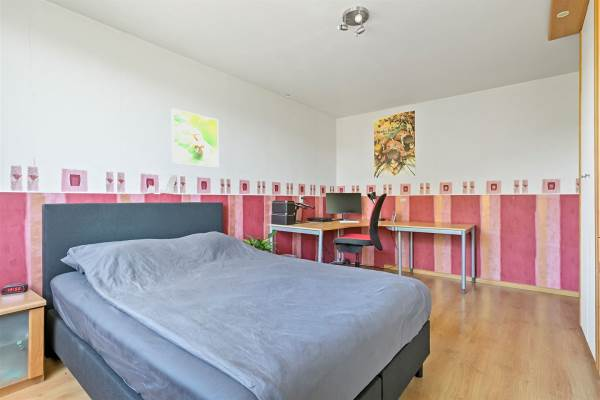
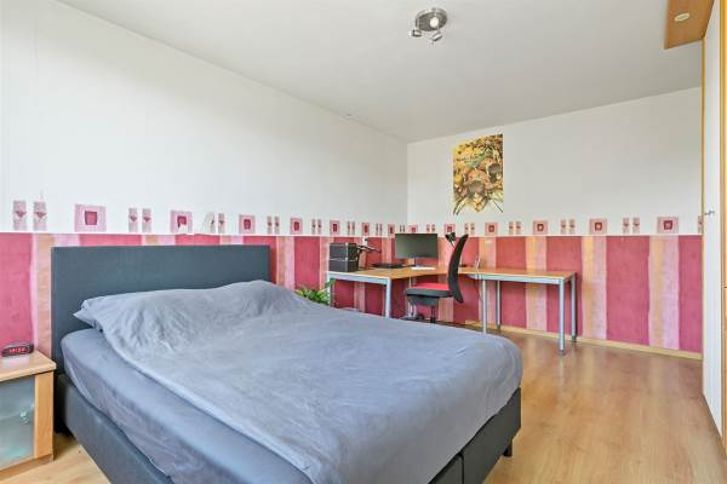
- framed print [171,108,219,168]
